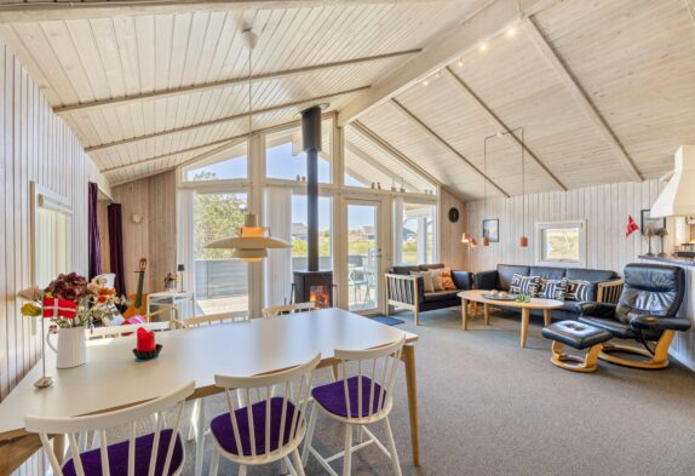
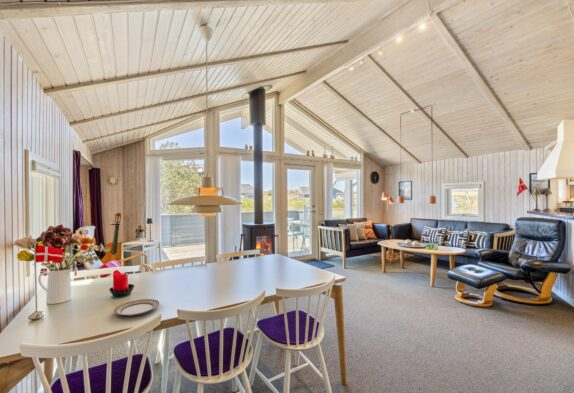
+ plate [113,298,160,317]
